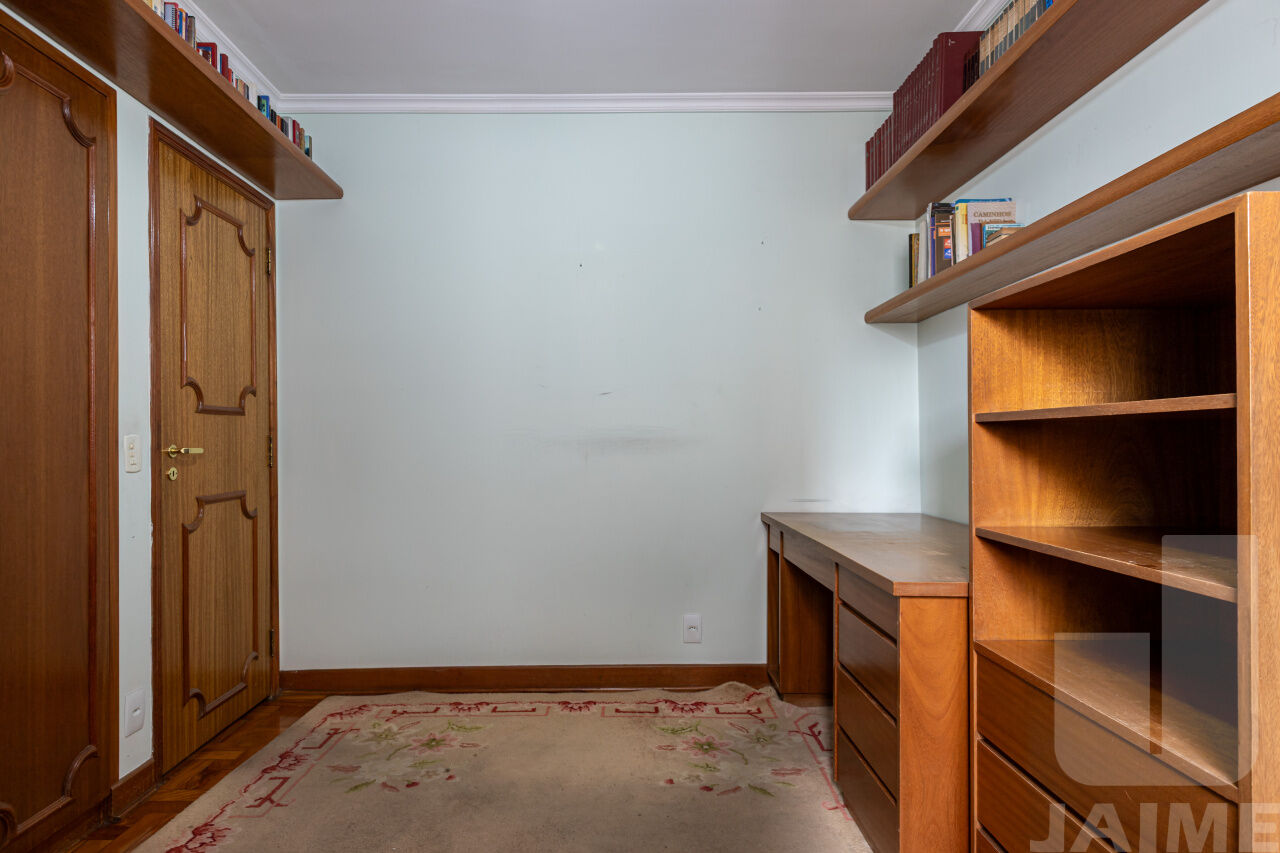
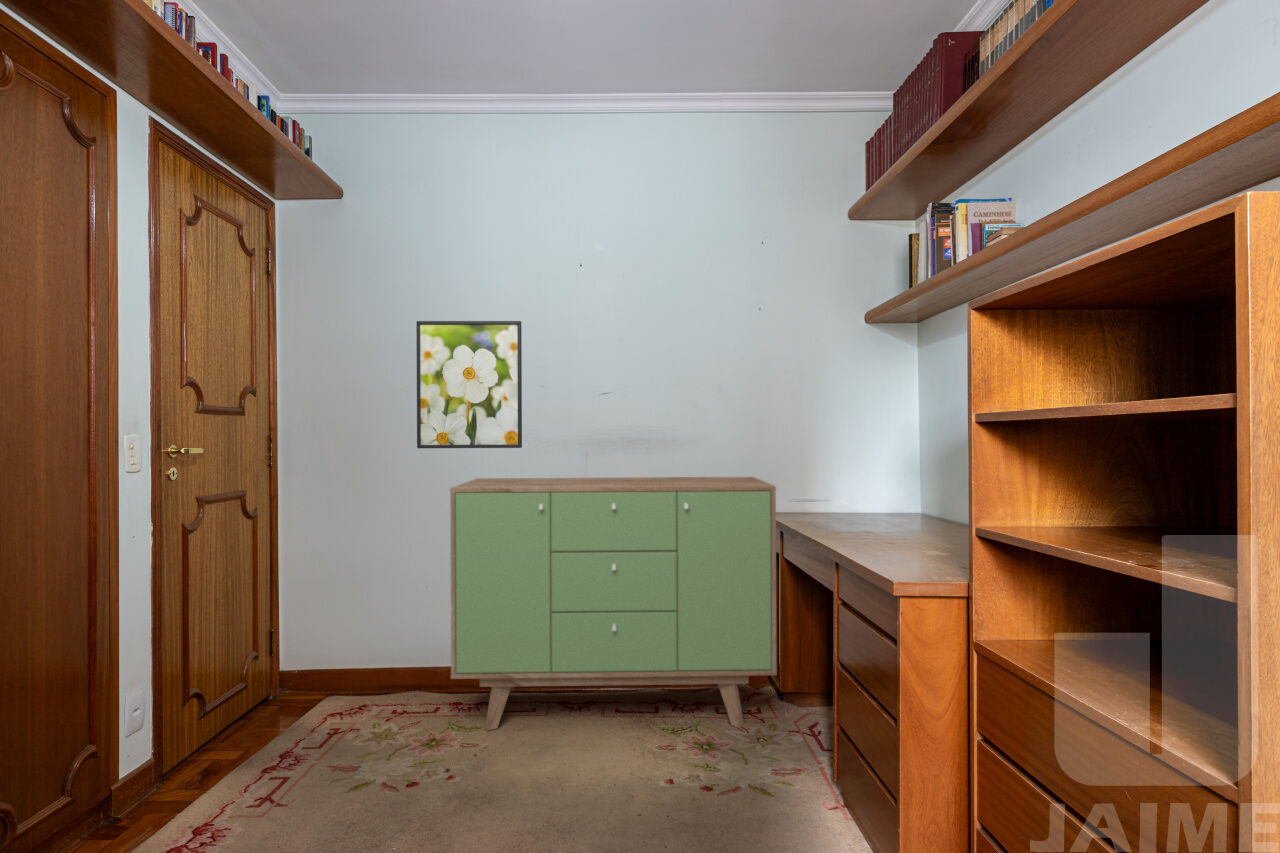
+ sideboard [449,476,778,732]
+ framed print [415,320,523,449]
